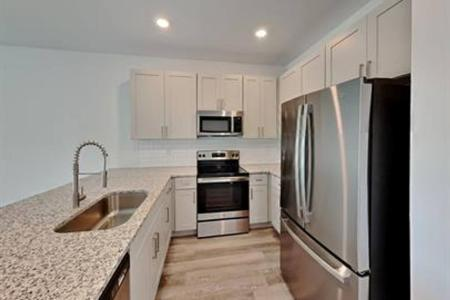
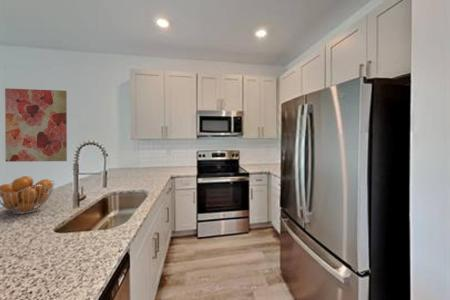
+ fruit basket [0,175,55,215]
+ wall art [4,87,68,163]
